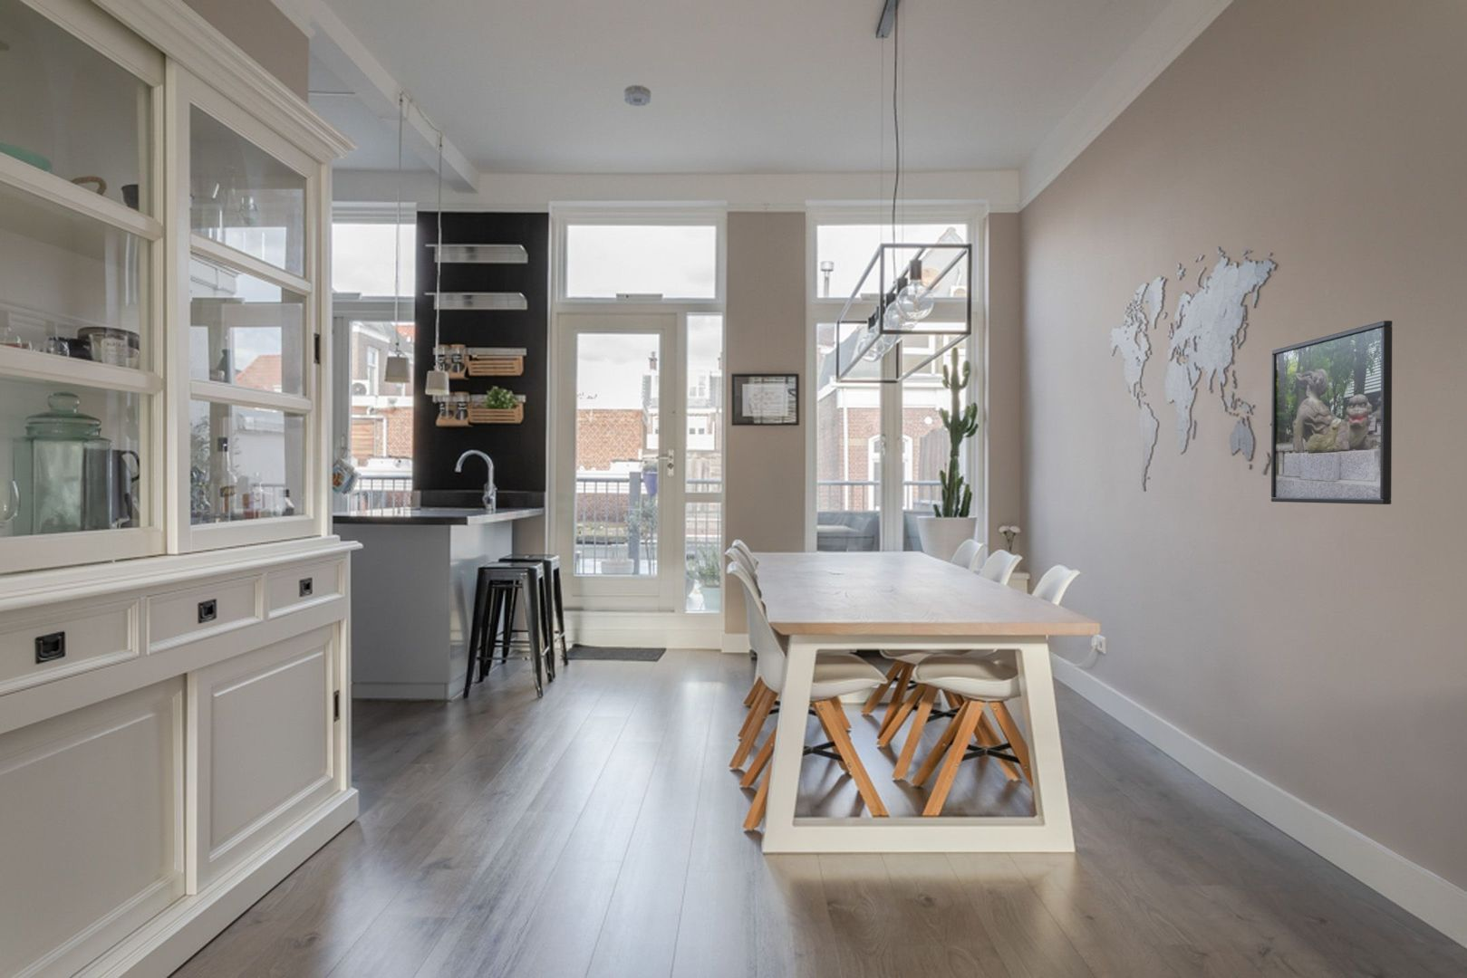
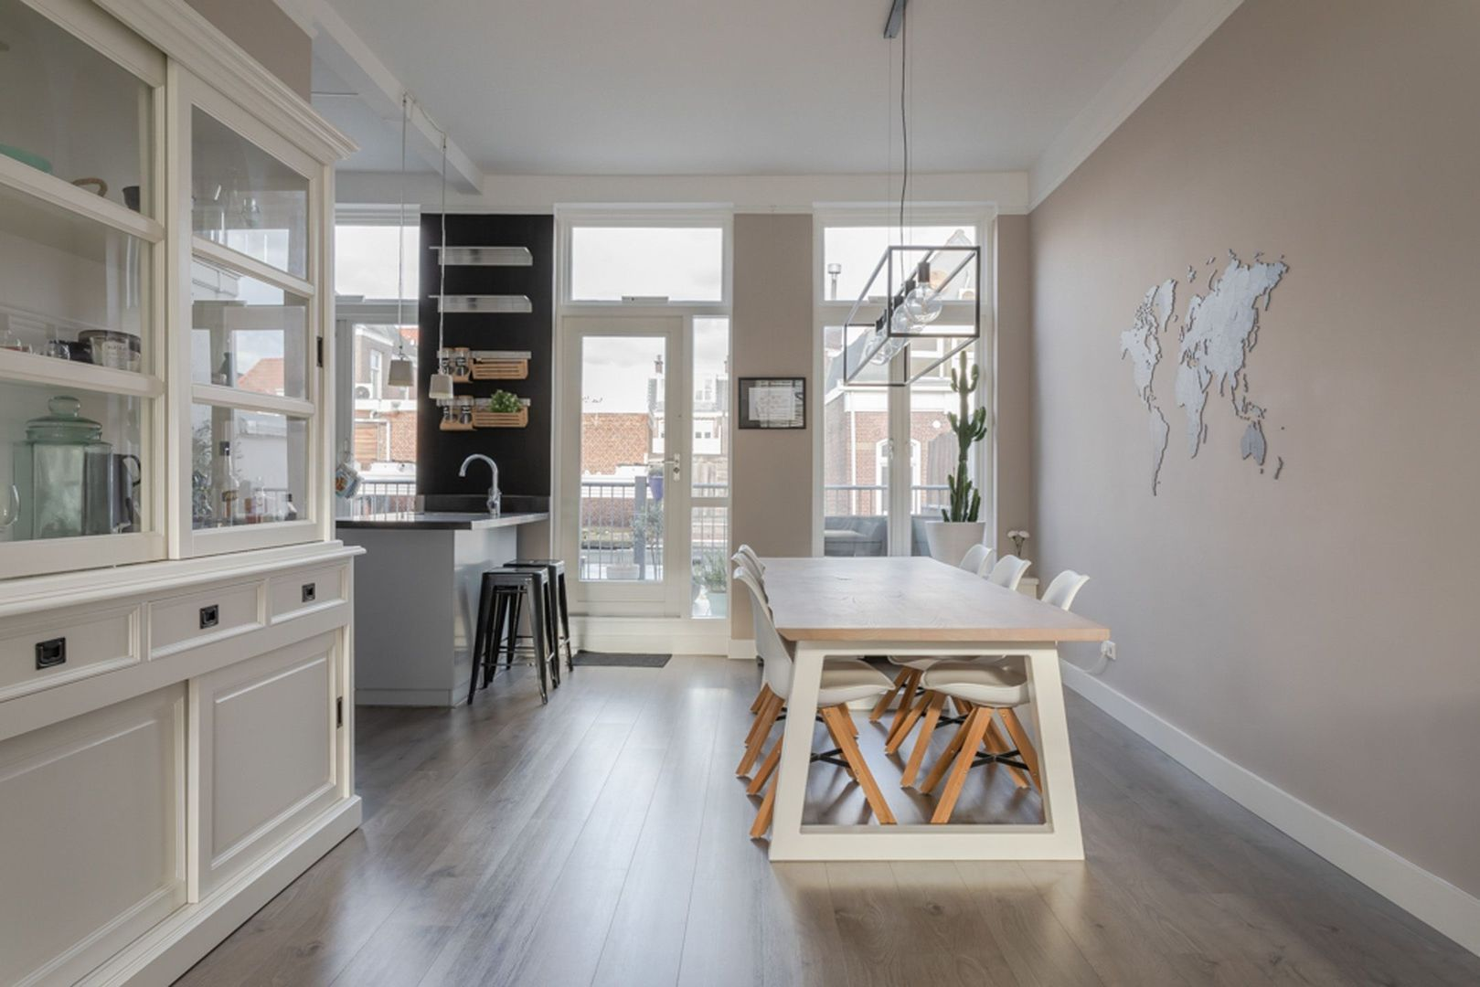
- smoke detector [624,84,651,107]
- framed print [1270,320,1393,505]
